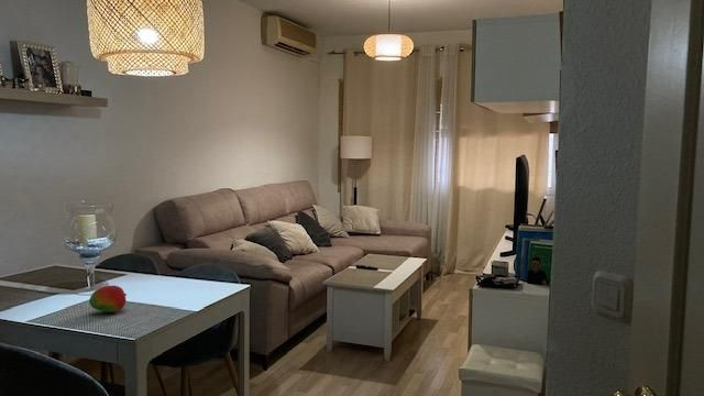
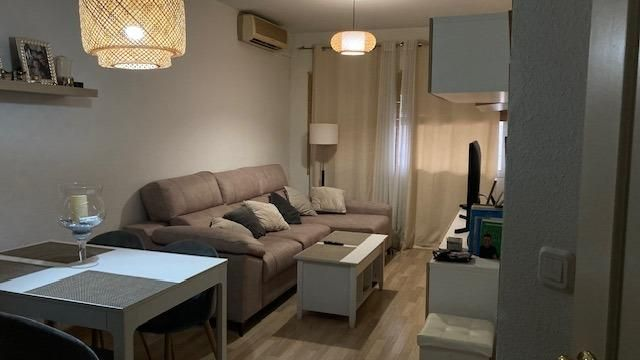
- fruit [88,285,128,314]
